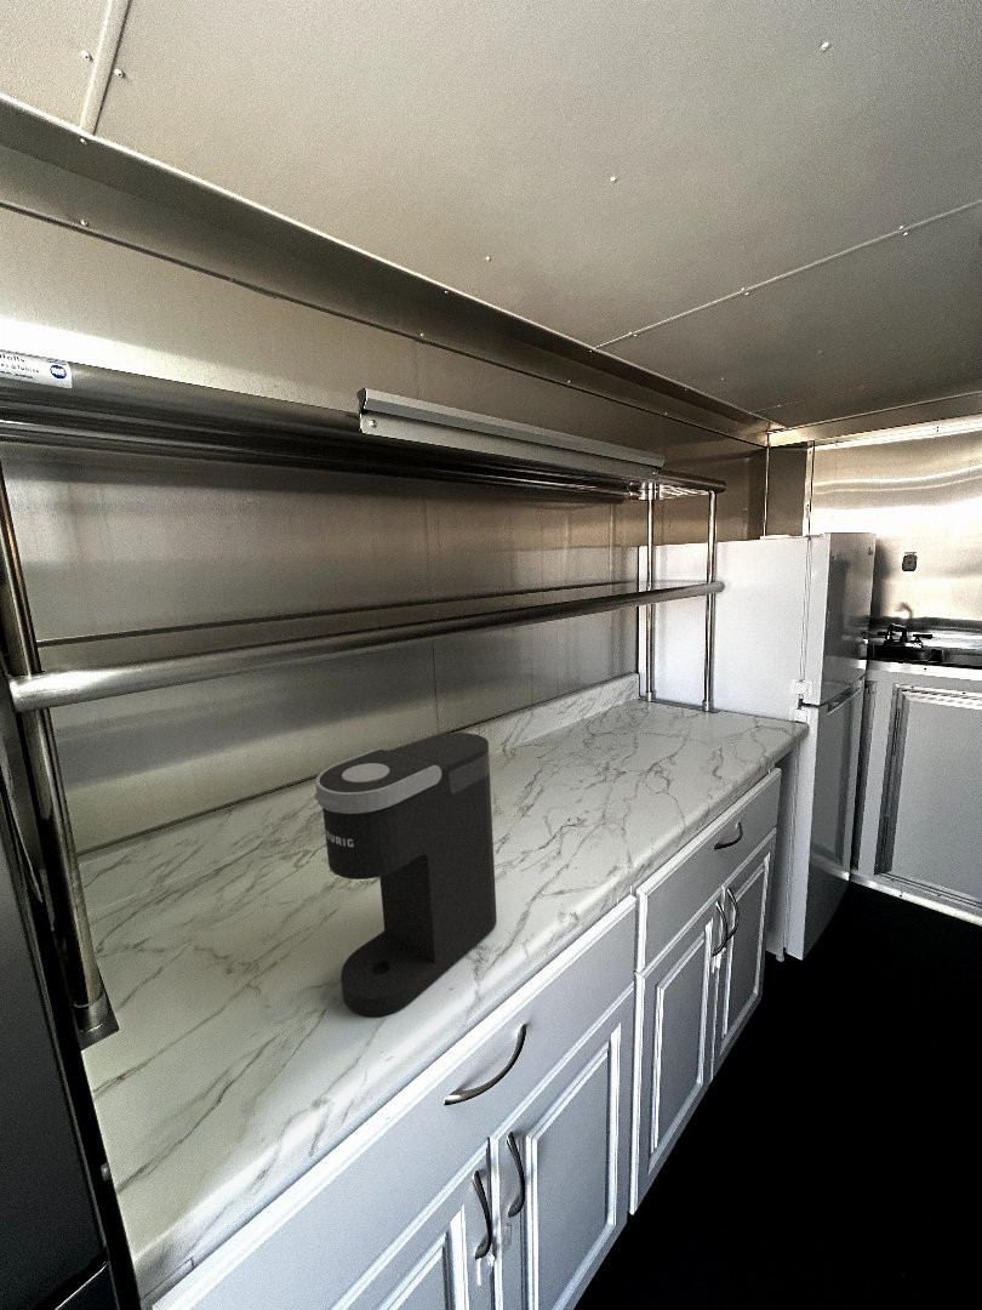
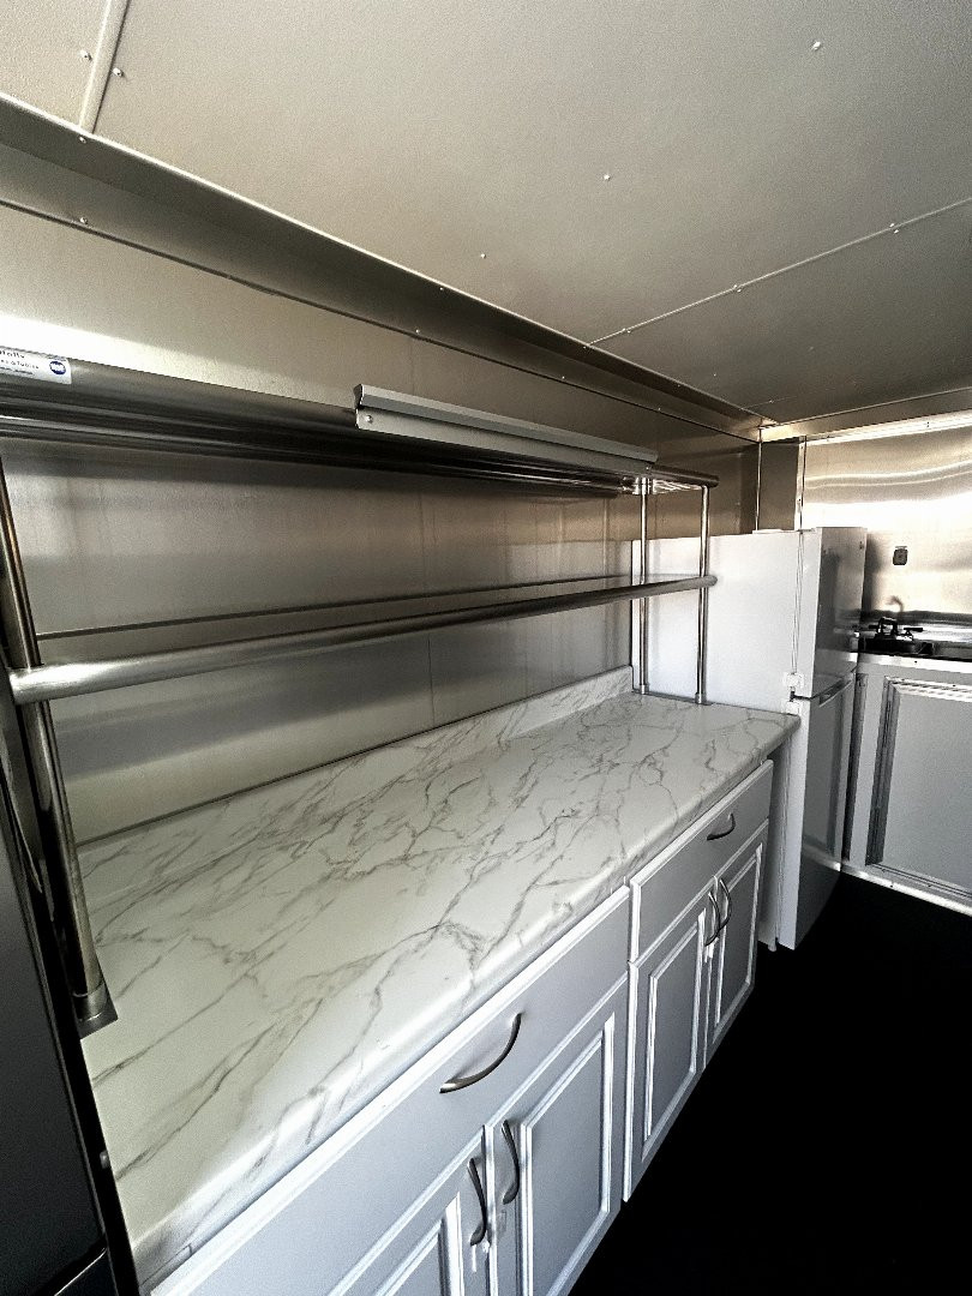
- coffee maker [313,731,498,1018]
